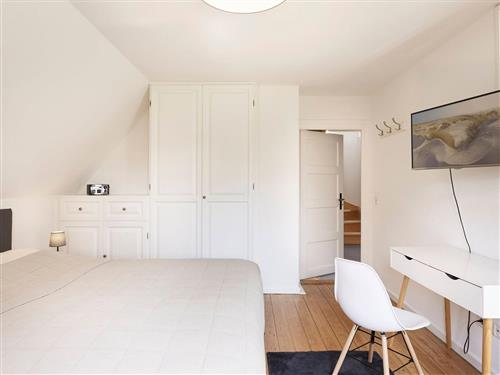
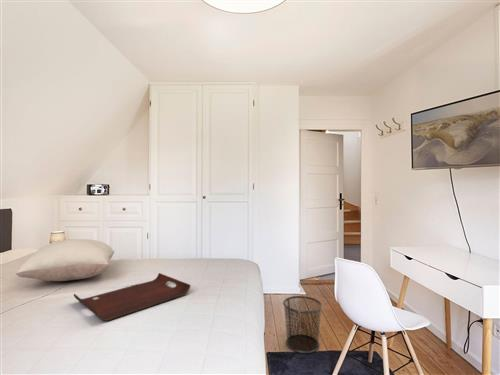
+ pillow [15,238,115,282]
+ waste bin [282,295,323,354]
+ serving tray [73,272,192,322]
